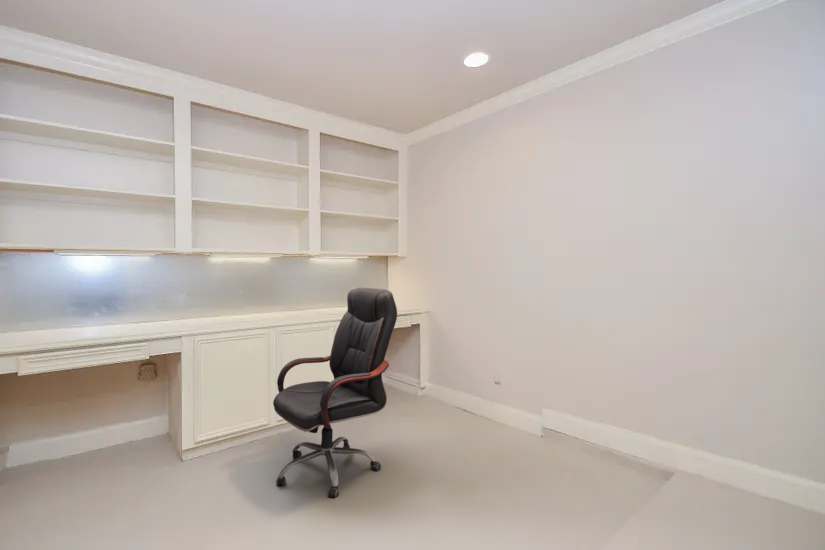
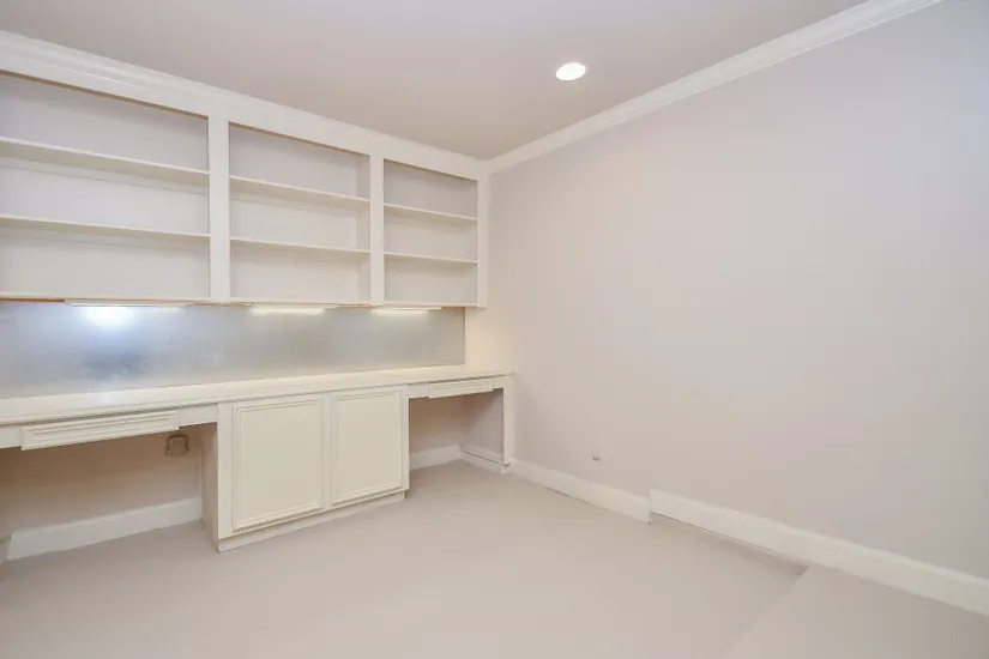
- office chair [272,287,398,499]
